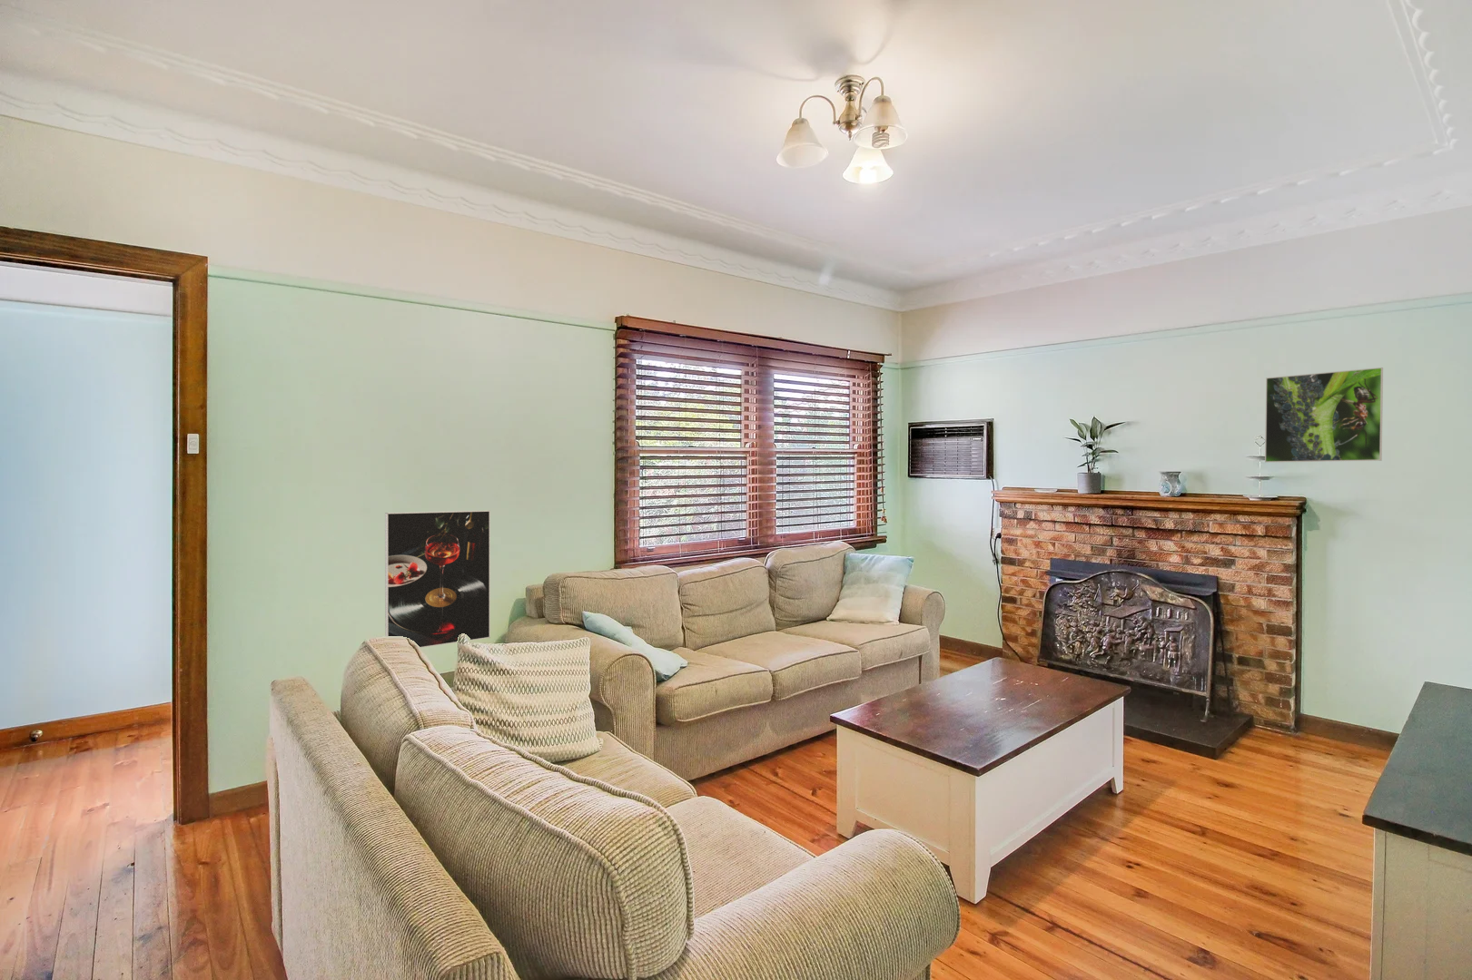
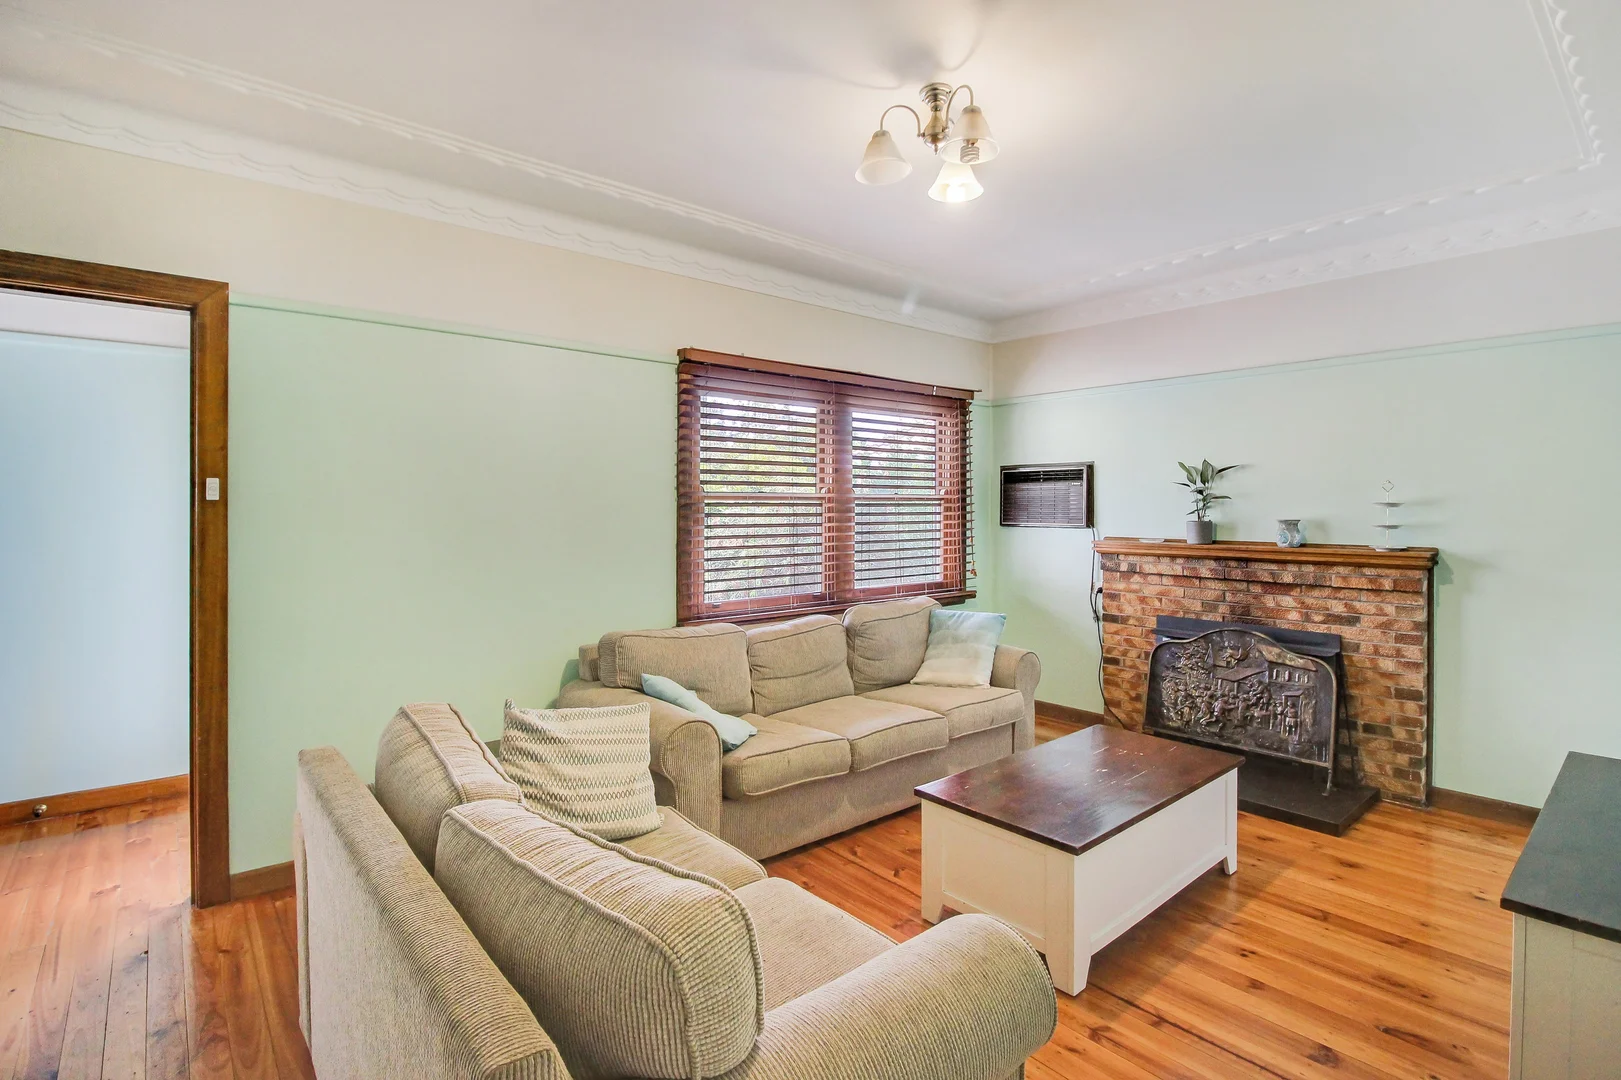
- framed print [1264,366,1384,463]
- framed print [384,509,491,649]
